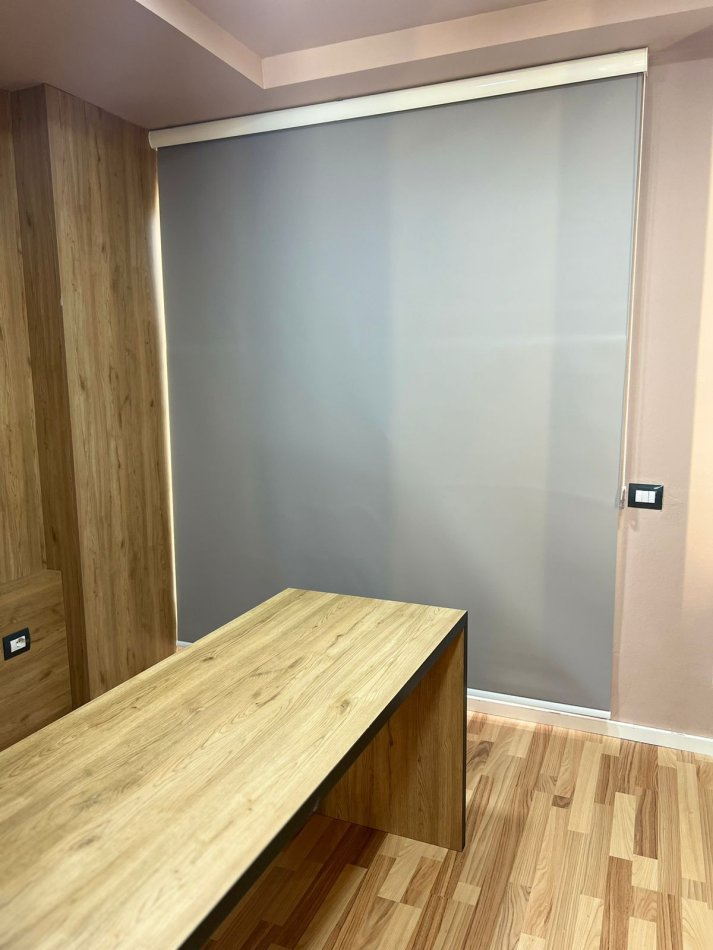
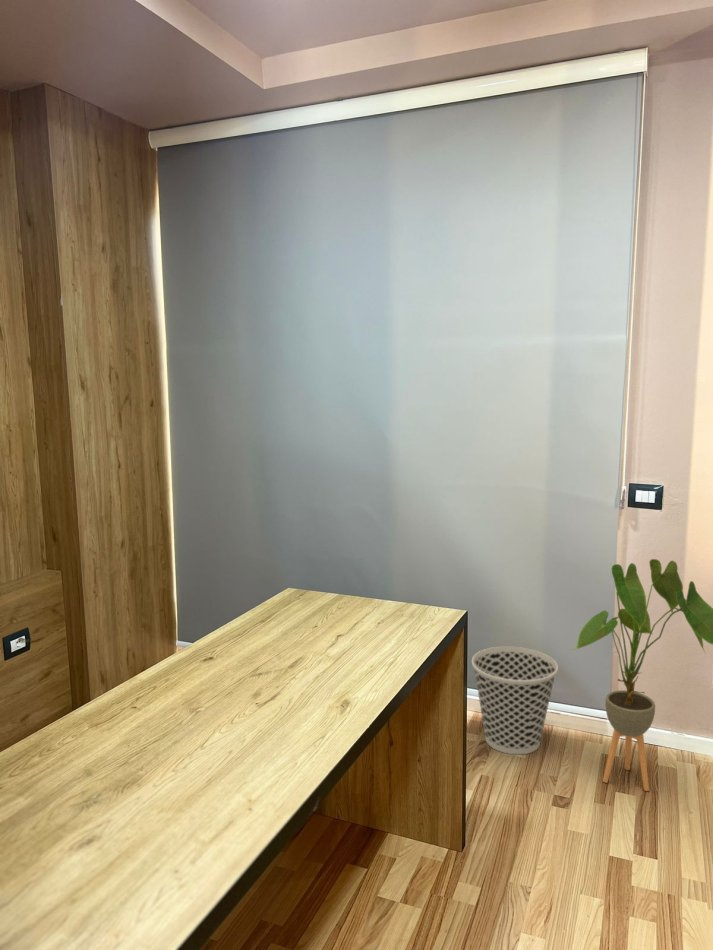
+ wastebasket [471,646,559,755]
+ house plant [573,558,713,792]
